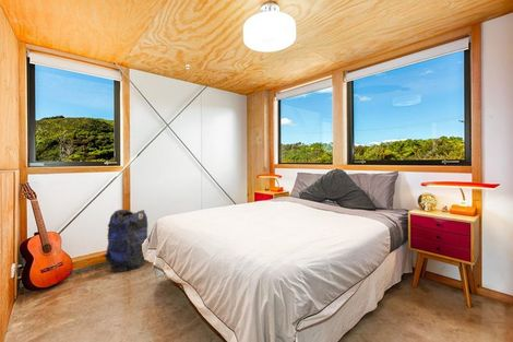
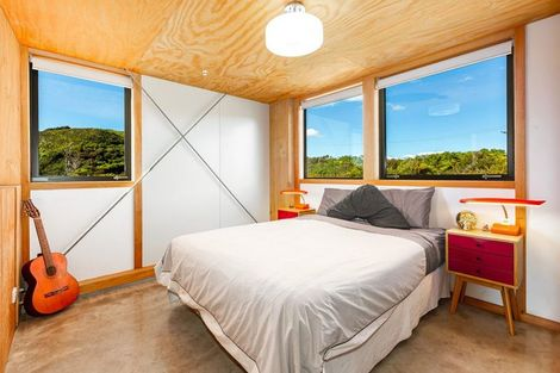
- backpack [102,209,148,273]
